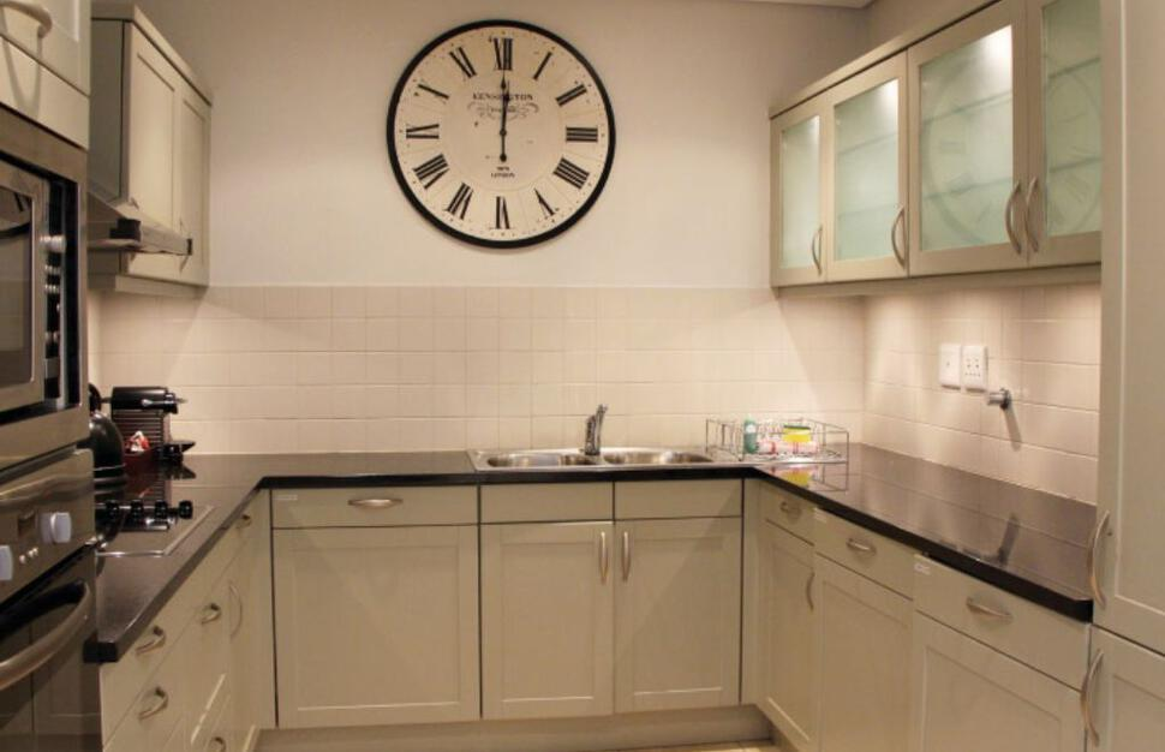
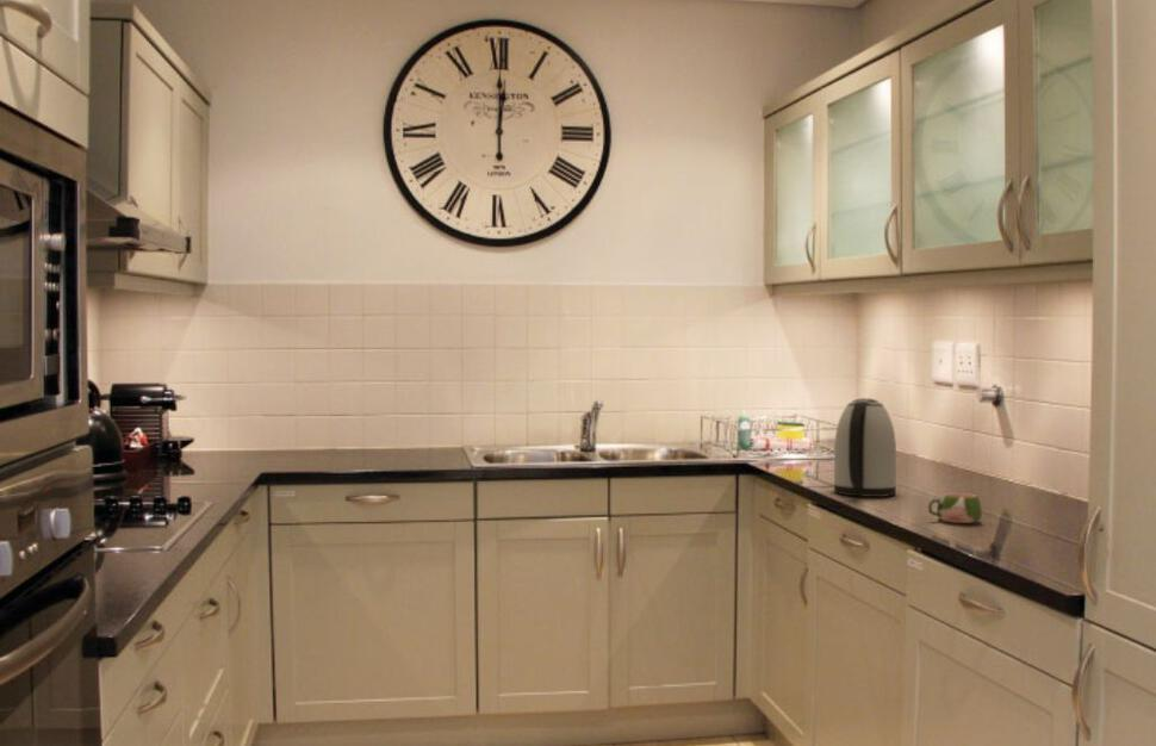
+ kettle [832,397,897,498]
+ mug [927,492,983,524]
